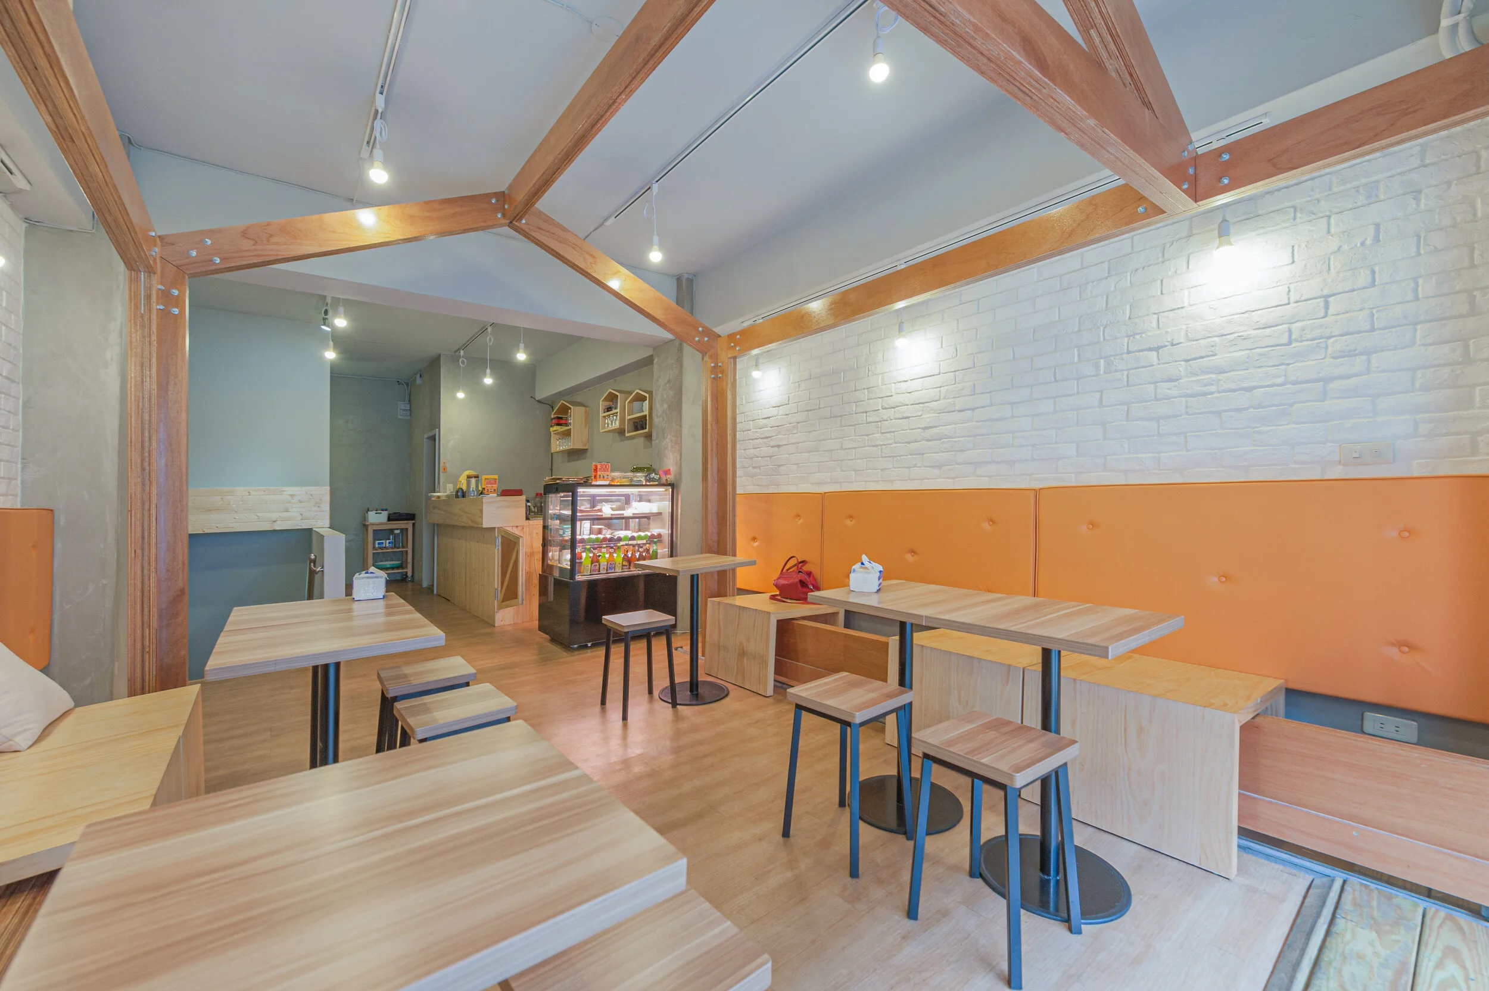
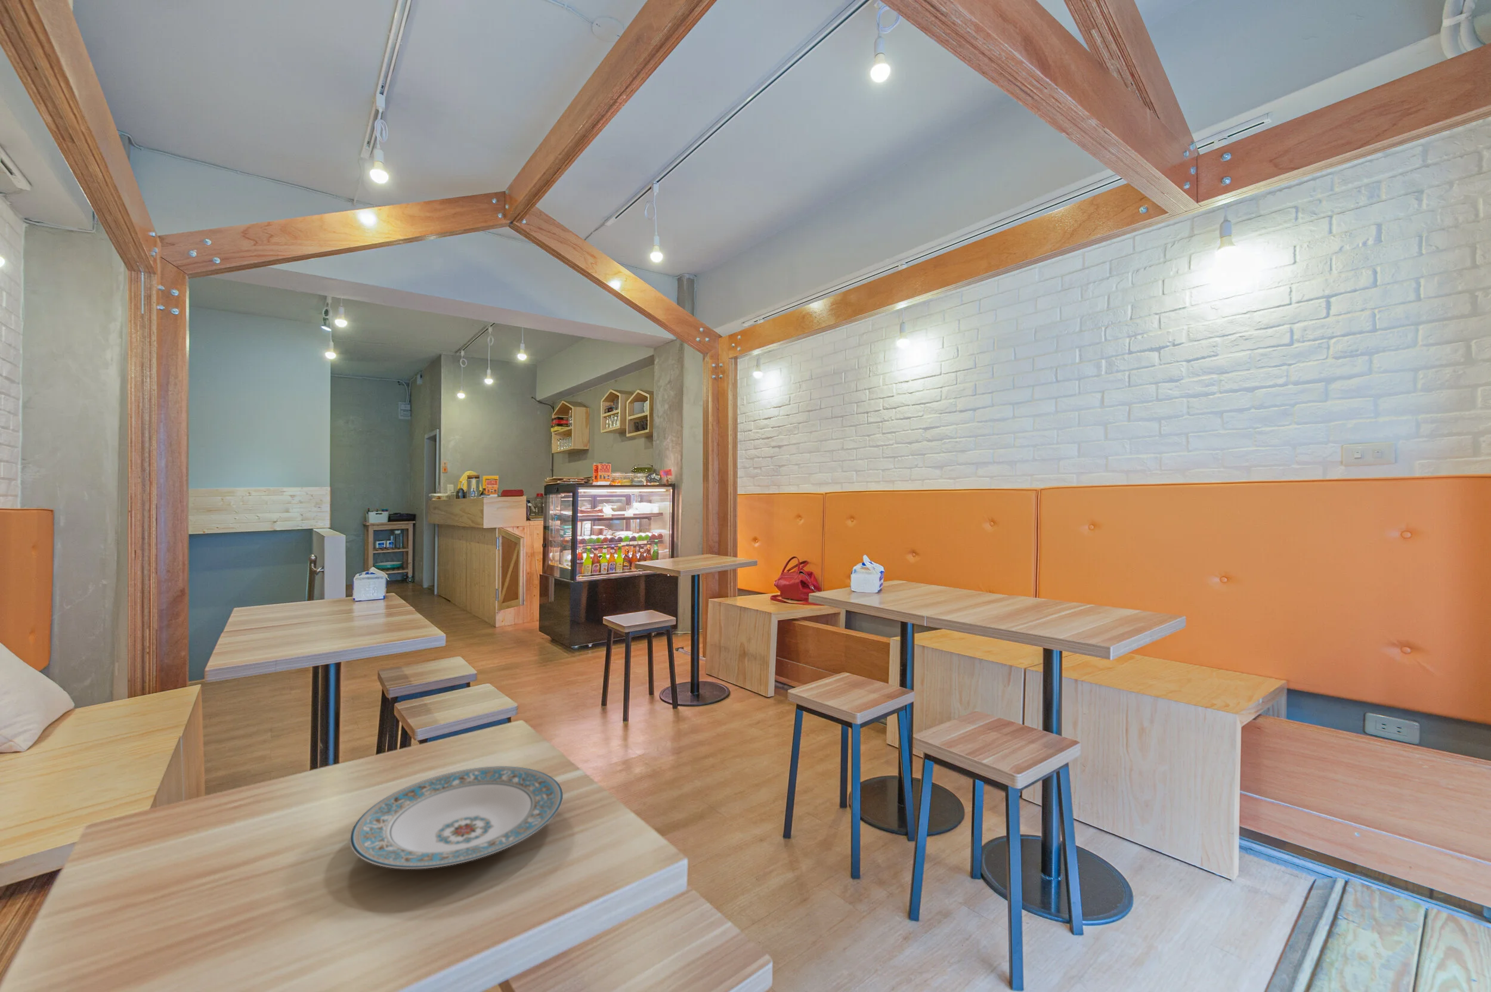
+ plate [349,765,564,870]
